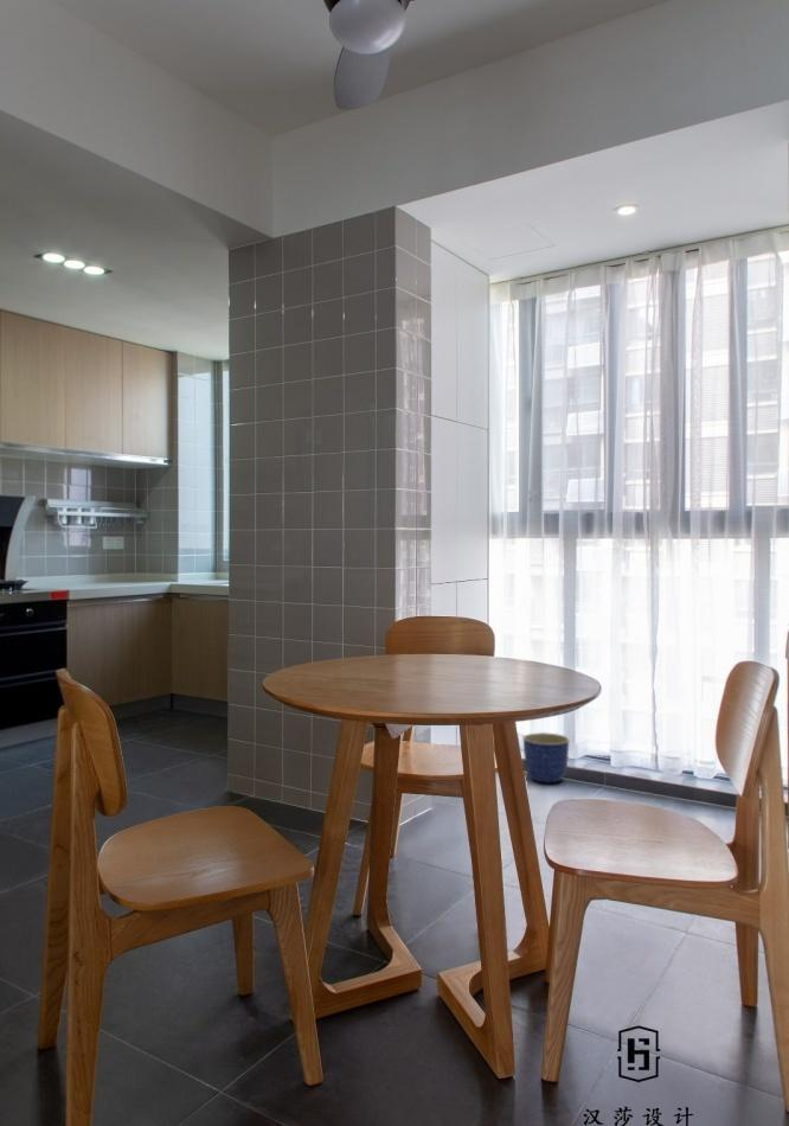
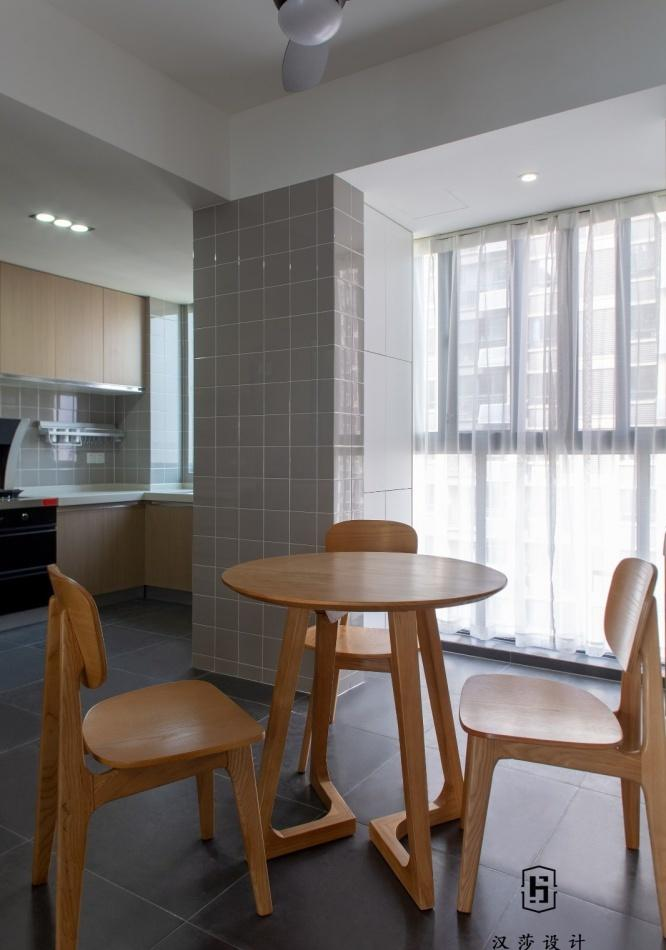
- planter [522,731,570,783]
